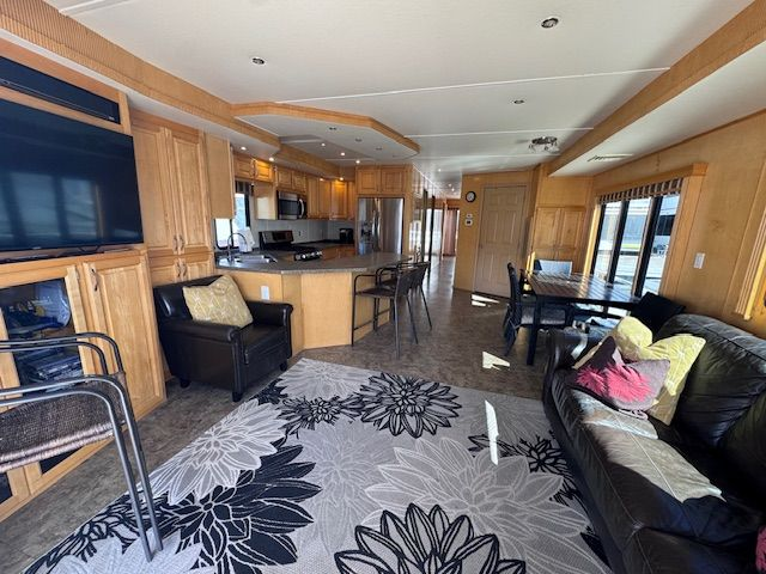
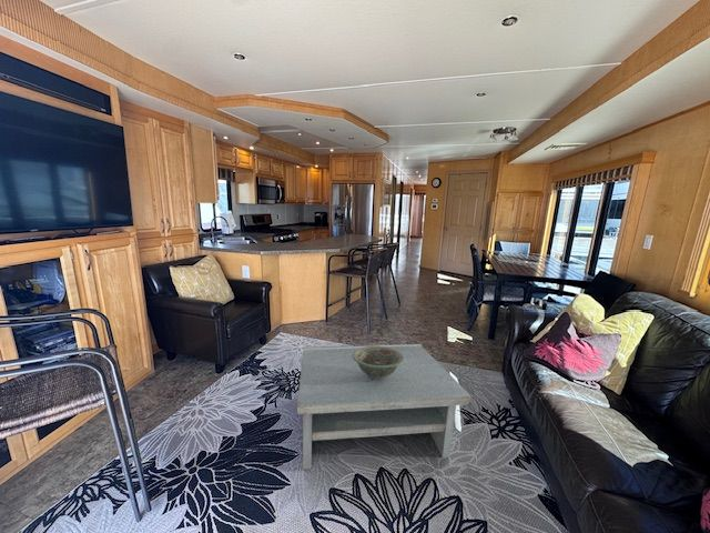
+ coffee table [296,343,473,471]
+ decorative bowl [353,346,404,380]
